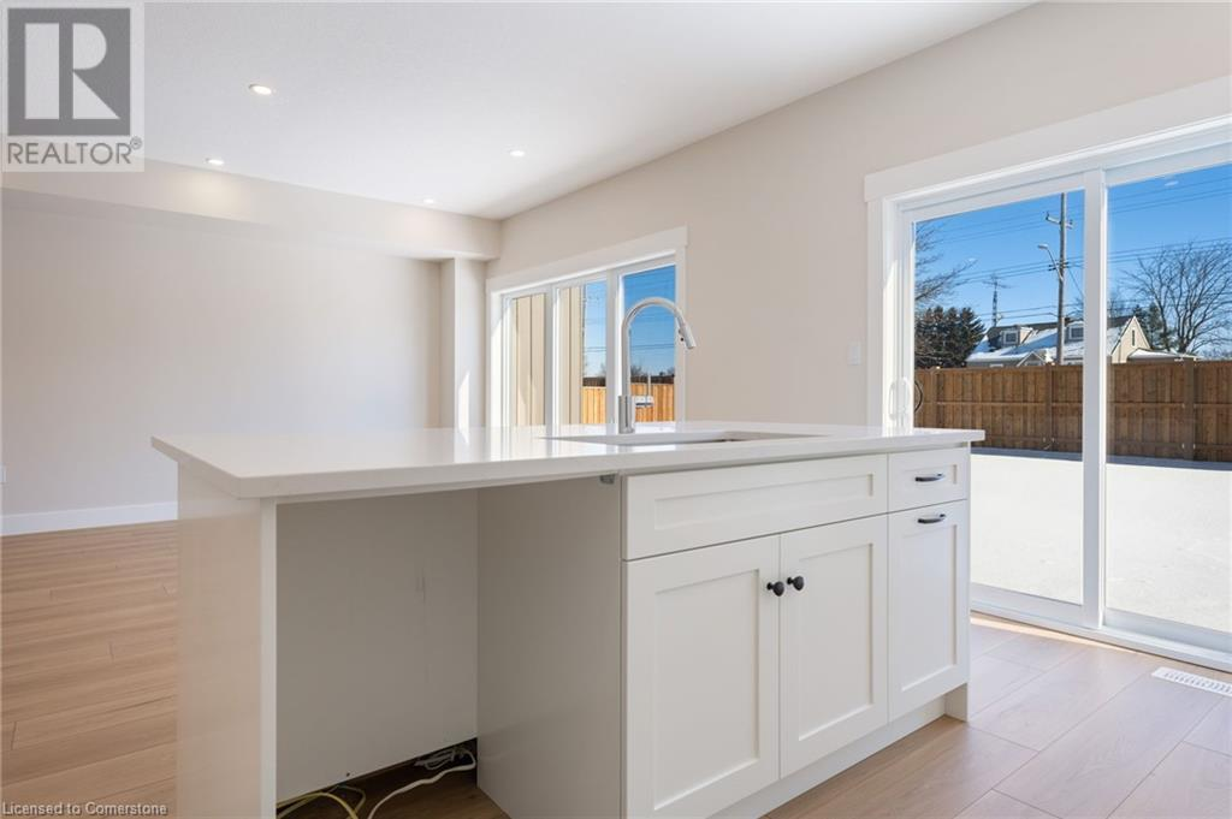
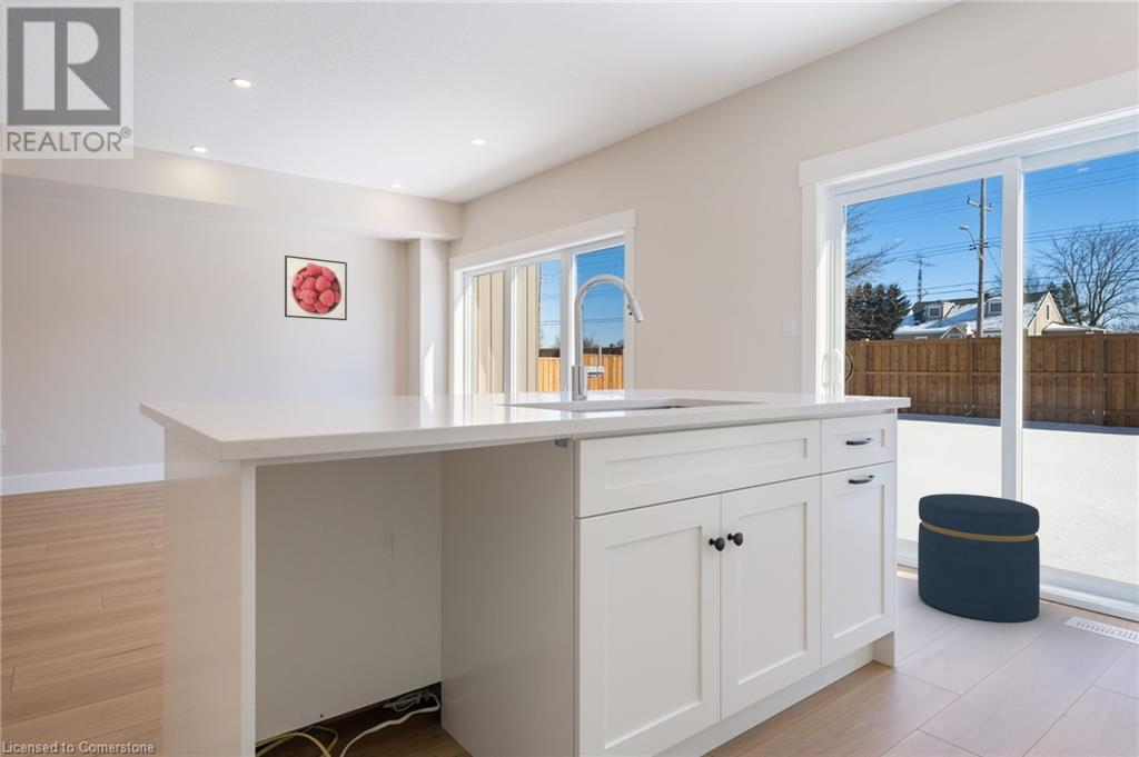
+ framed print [284,255,348,321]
+ ottoman [917,492,1041,624]
